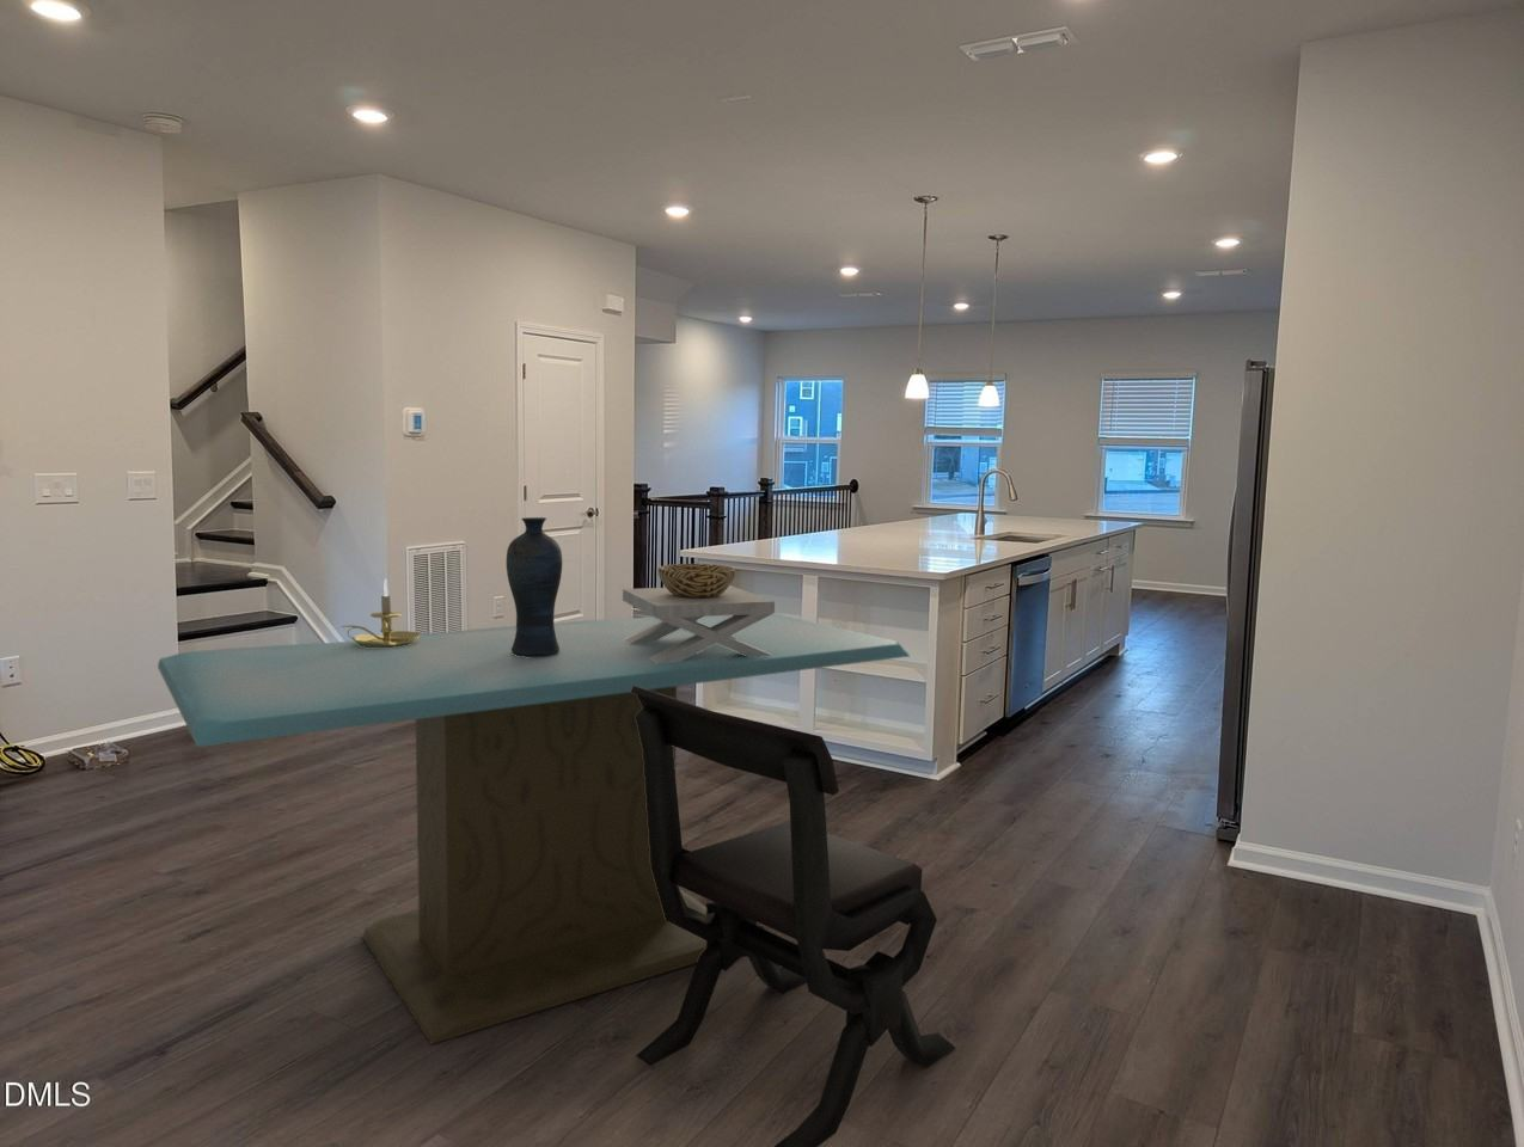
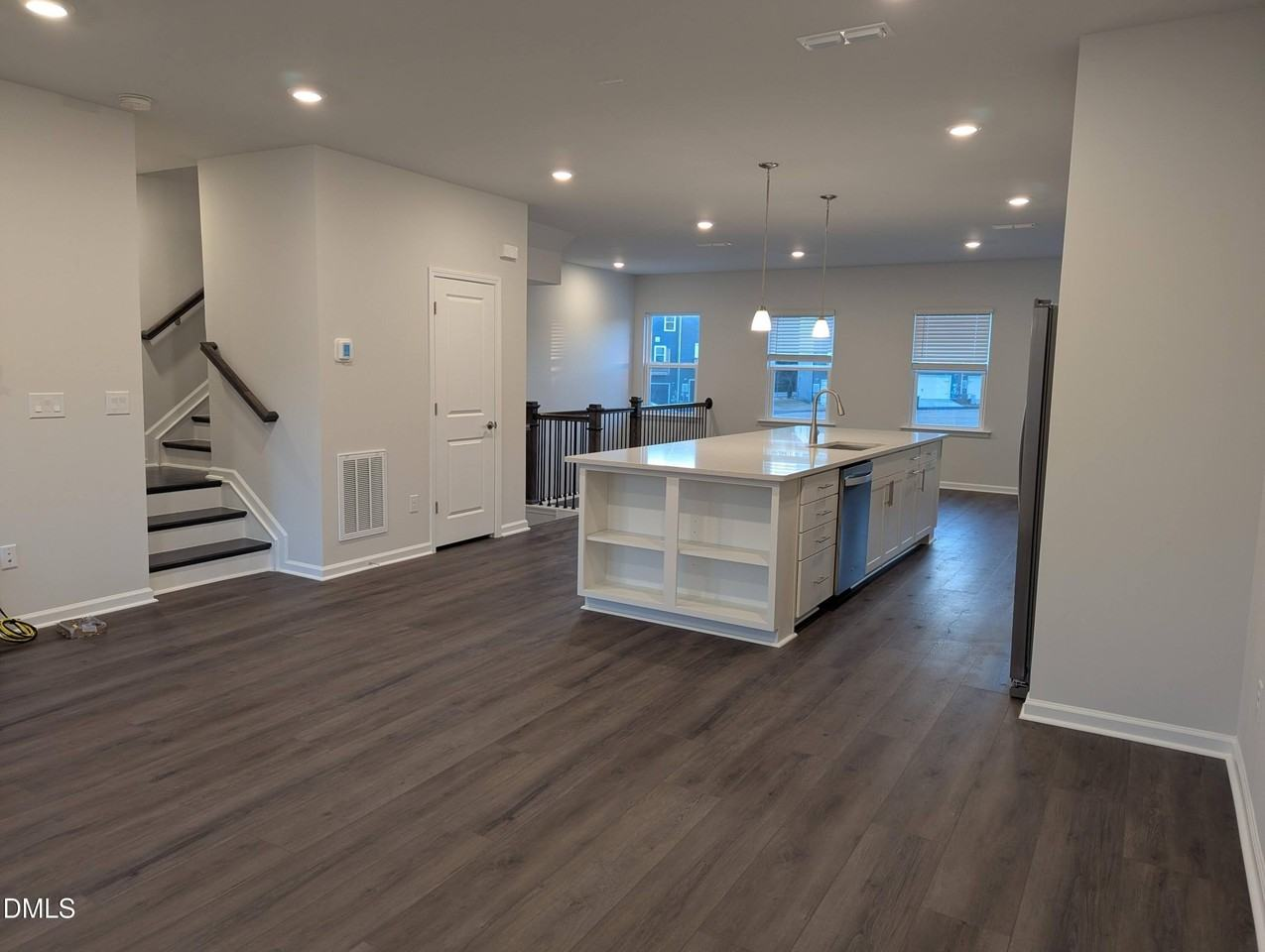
- dining table [157,612,911,1046]
- chair [631,686,957,1147]
- decorative bowl [622,563,776,663]
- candle holder [341,577,420,647]
- vase [506,516,563,657]
